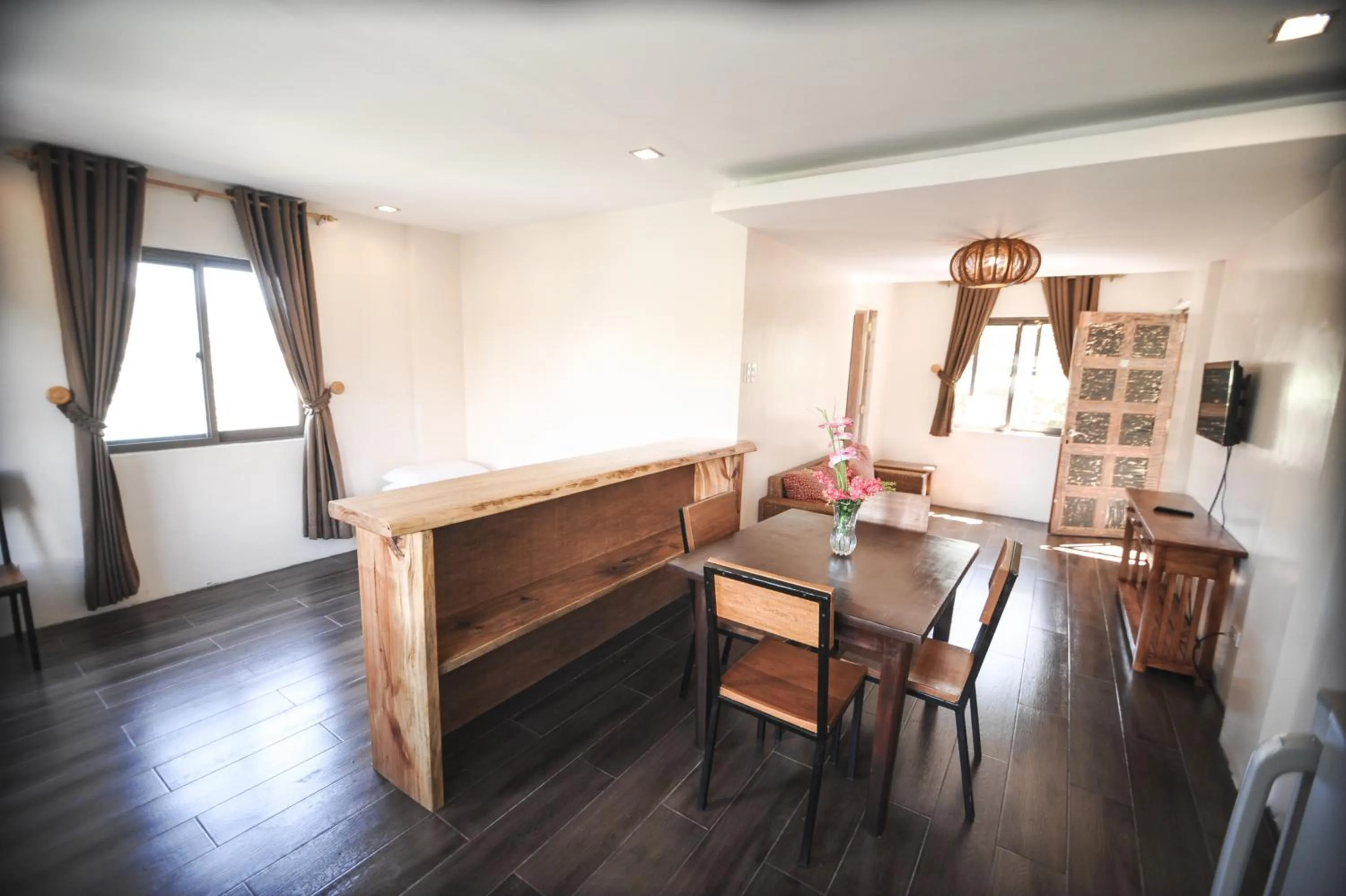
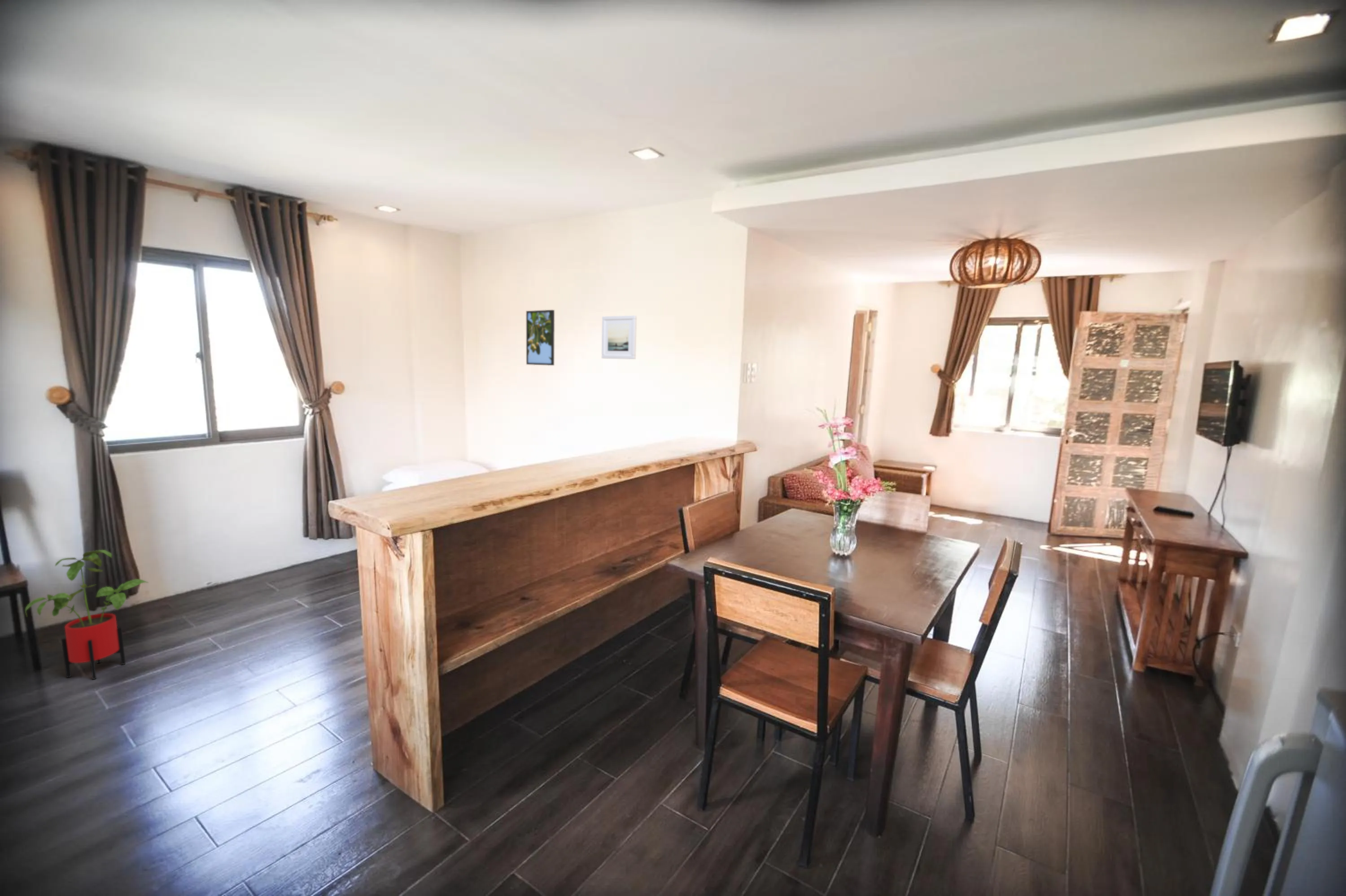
+ house plant [25,549,149,680]
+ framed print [601,315,637,360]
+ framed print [526,309,555,366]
